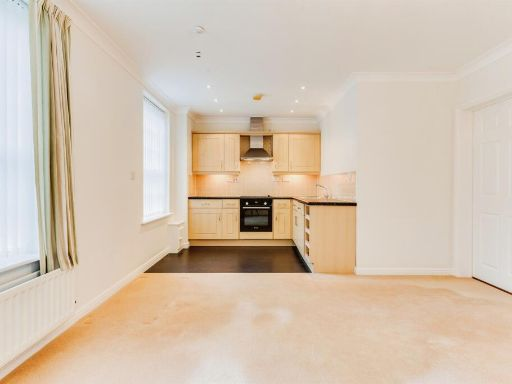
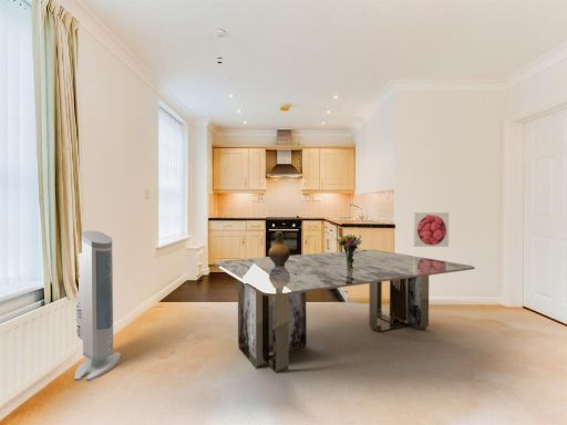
+ air purifier [74,230,122,382]
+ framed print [413,211,450,248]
+ bouquet [334,234,368,270]
+ dining table [212,249,476,374]
+ ceramic jug [268,230,291,267]
